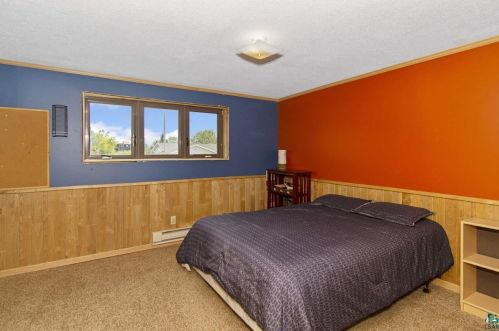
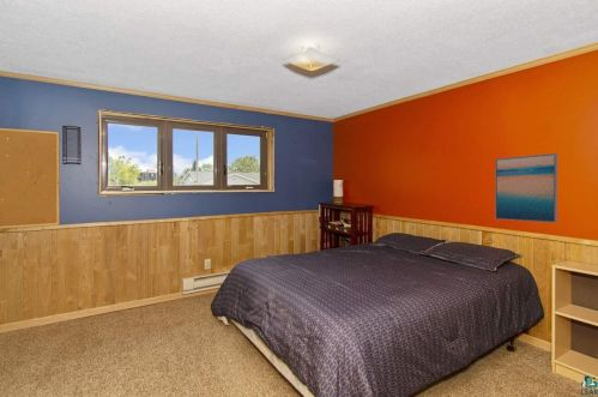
+ wall art [494,152,558,224]
